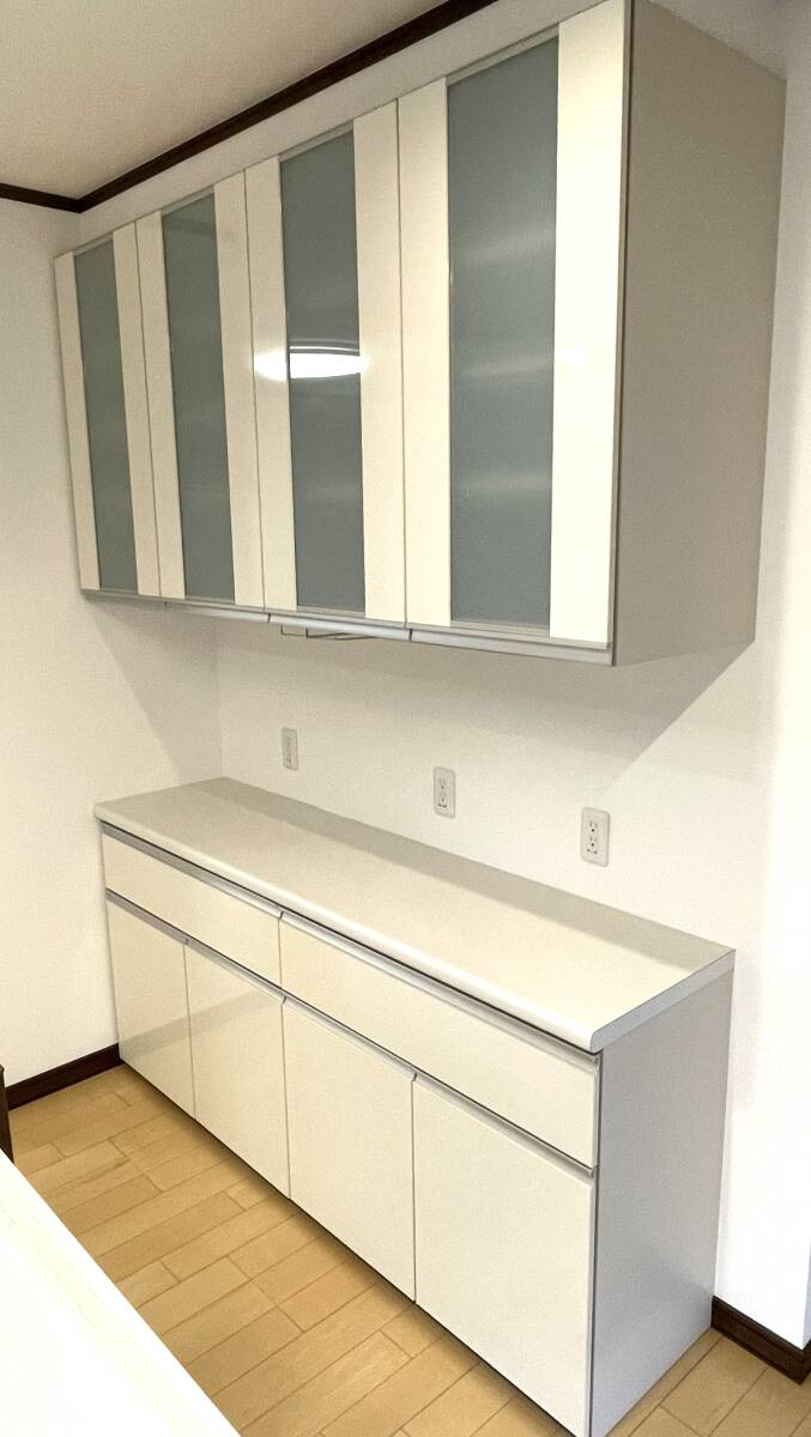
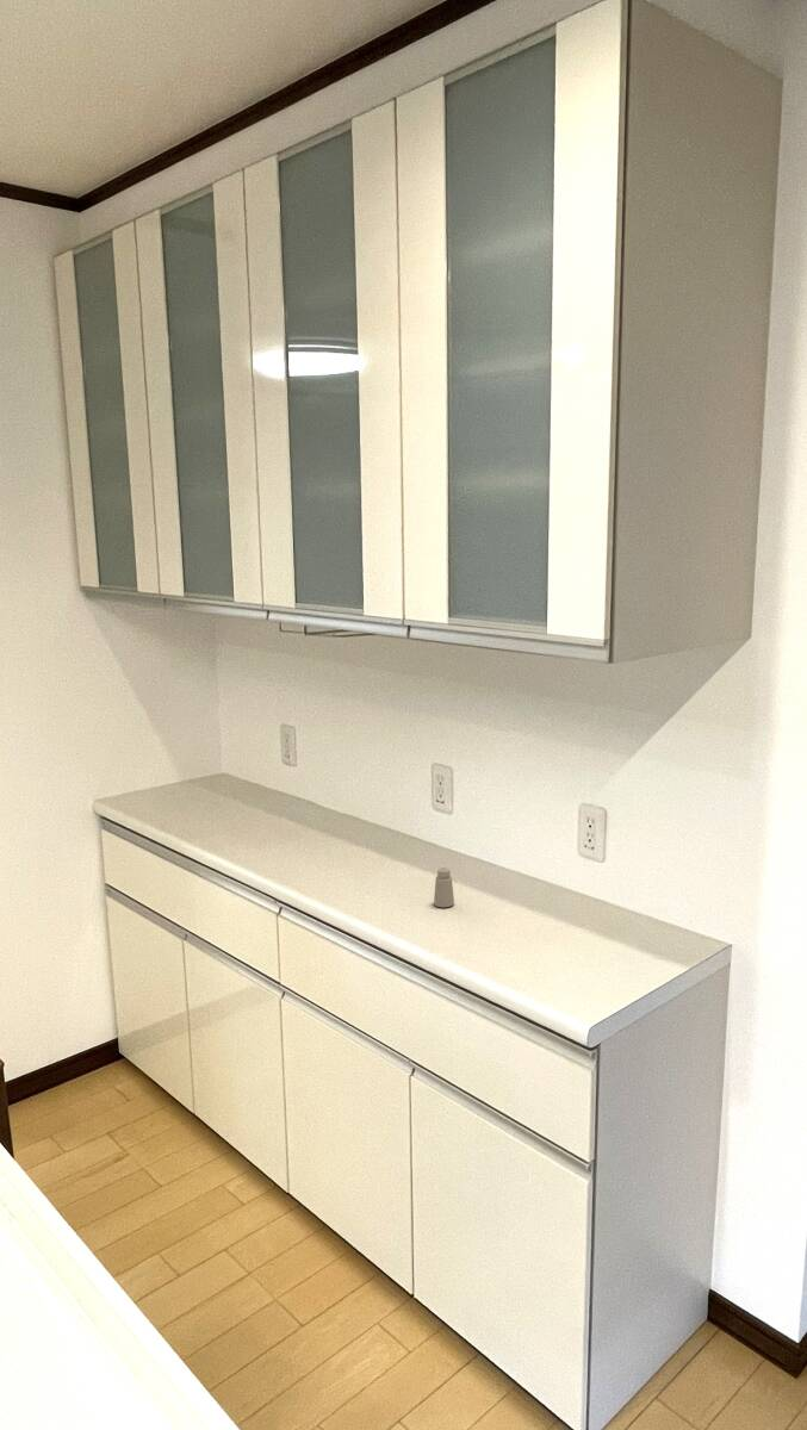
+ saltshaker [433,866,455,908]
